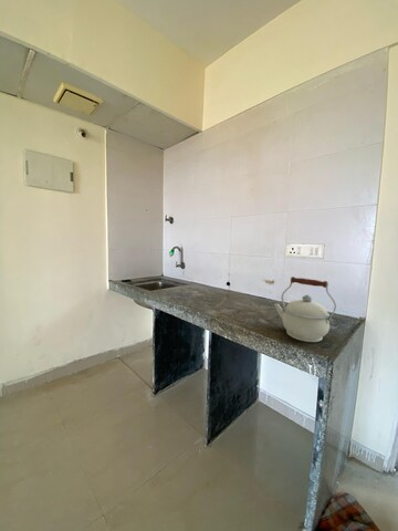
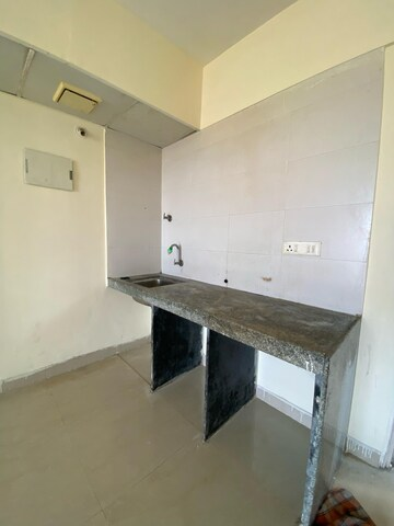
- kettle [274,275,337,343]
